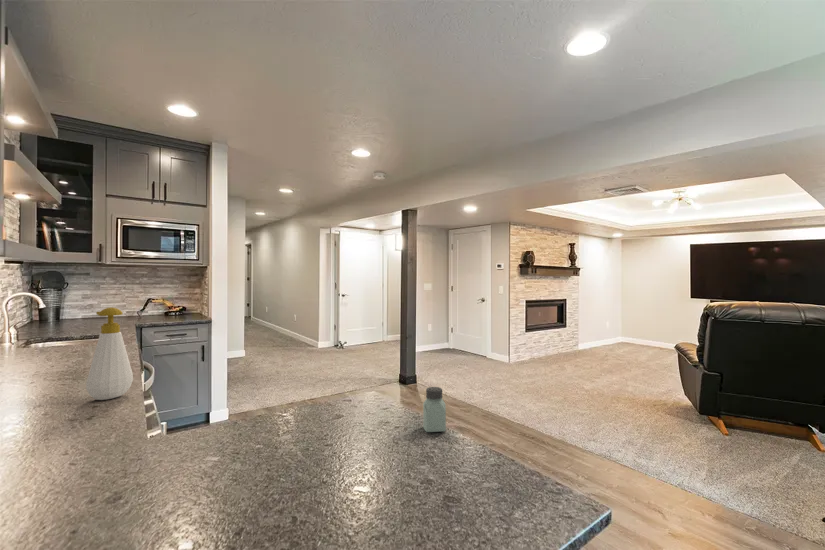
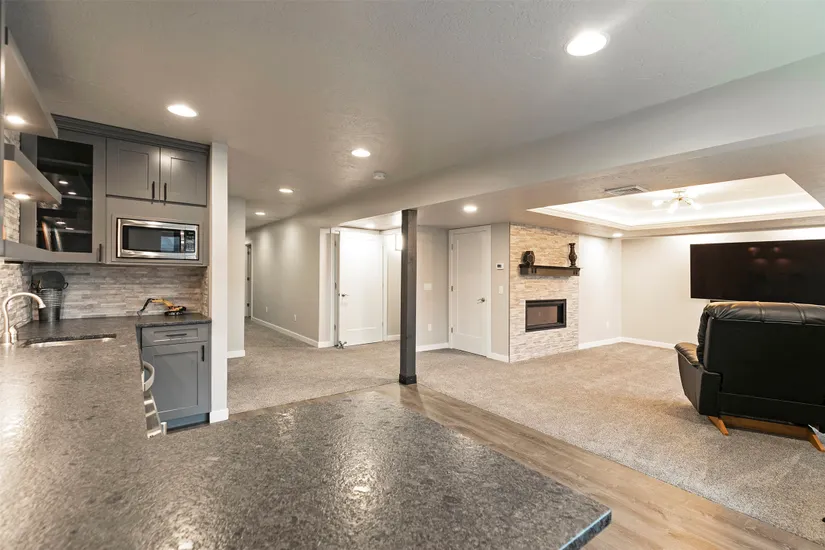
- saltshaker [422,386,447,433]
- soap bottle [85,307,134,401]
